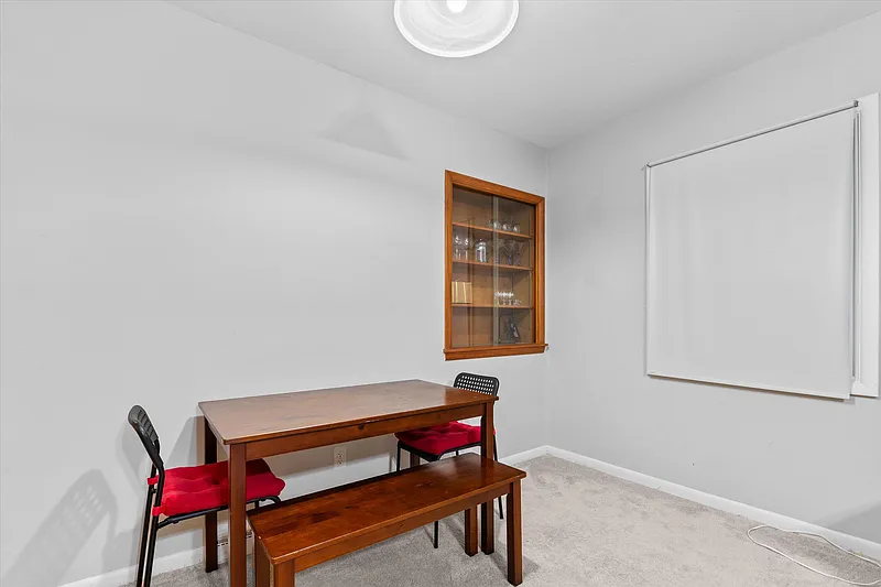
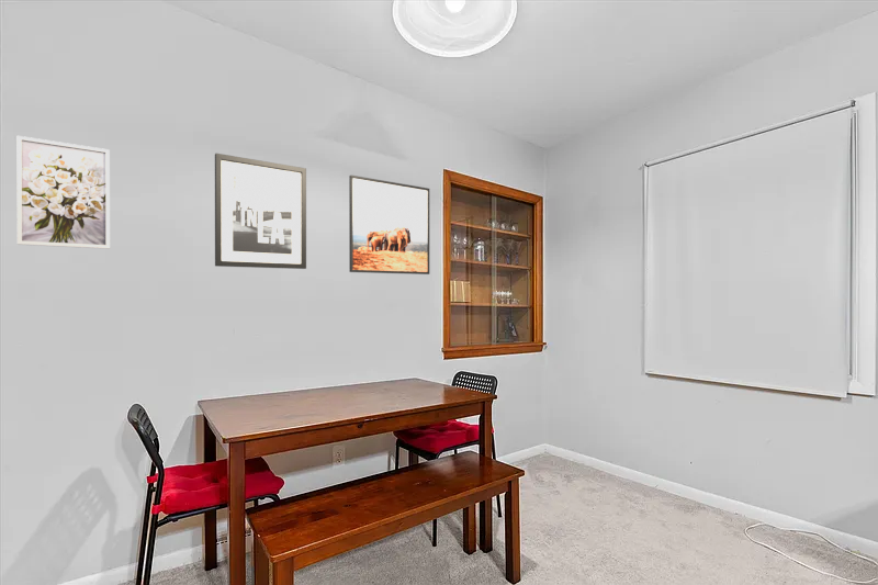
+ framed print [348,175,430,275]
+ wall art [16,135,111,250]
+ wall art [214,153,307,270]
